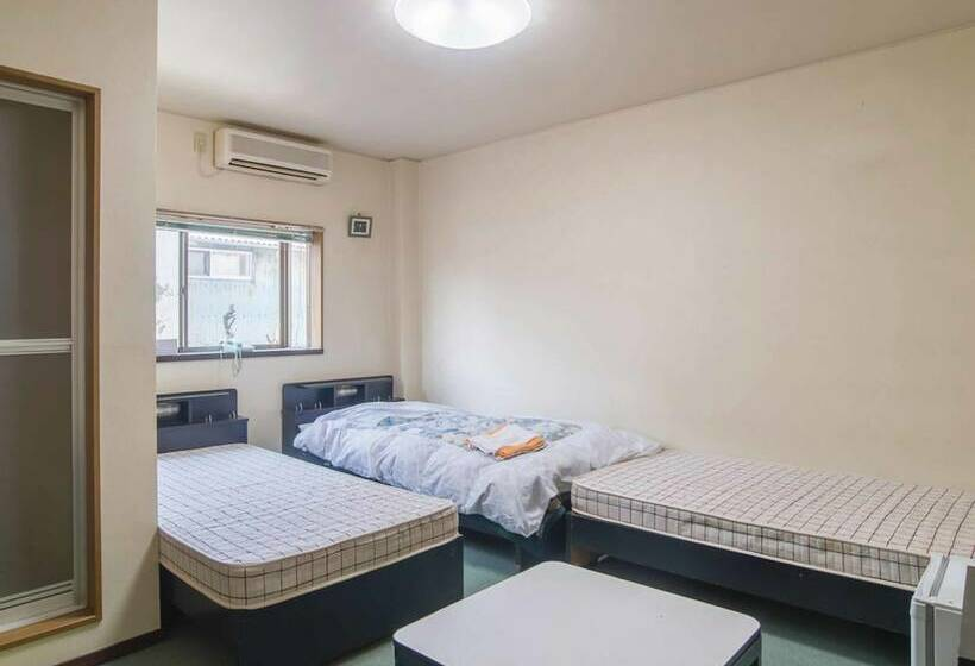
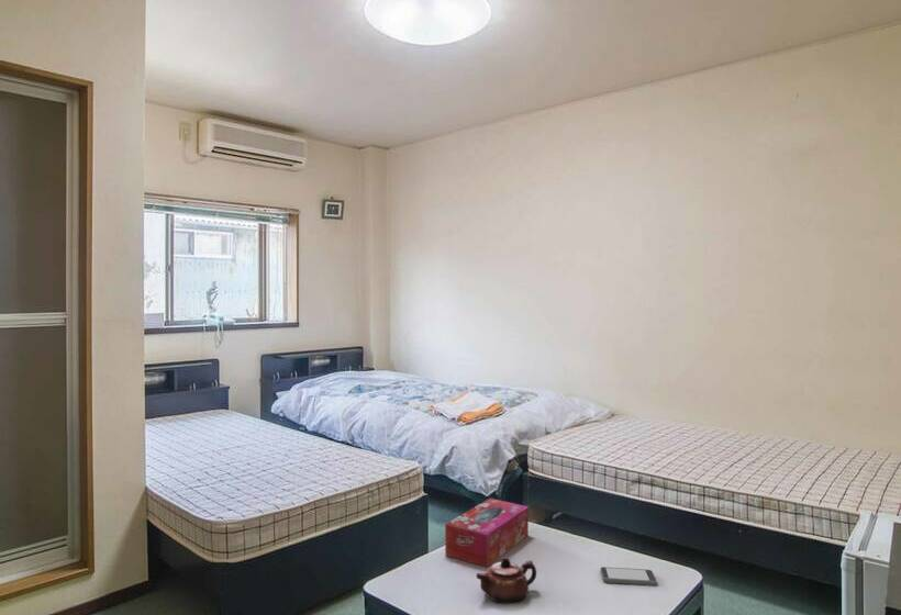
+ smartphone [600,566,658,586]
+ tissue box [444,497,530,568]
+ teapot [476,557,537,605]
